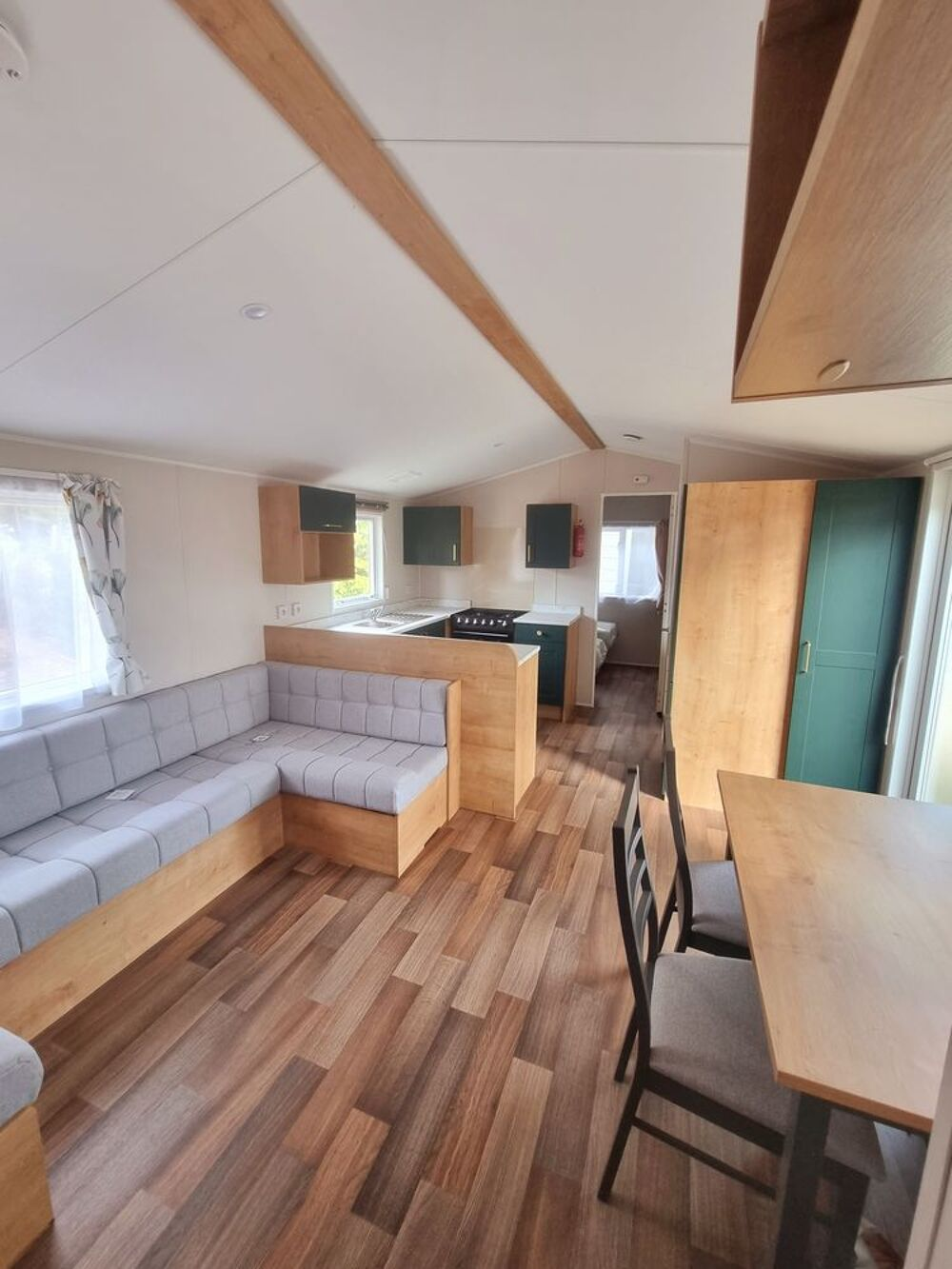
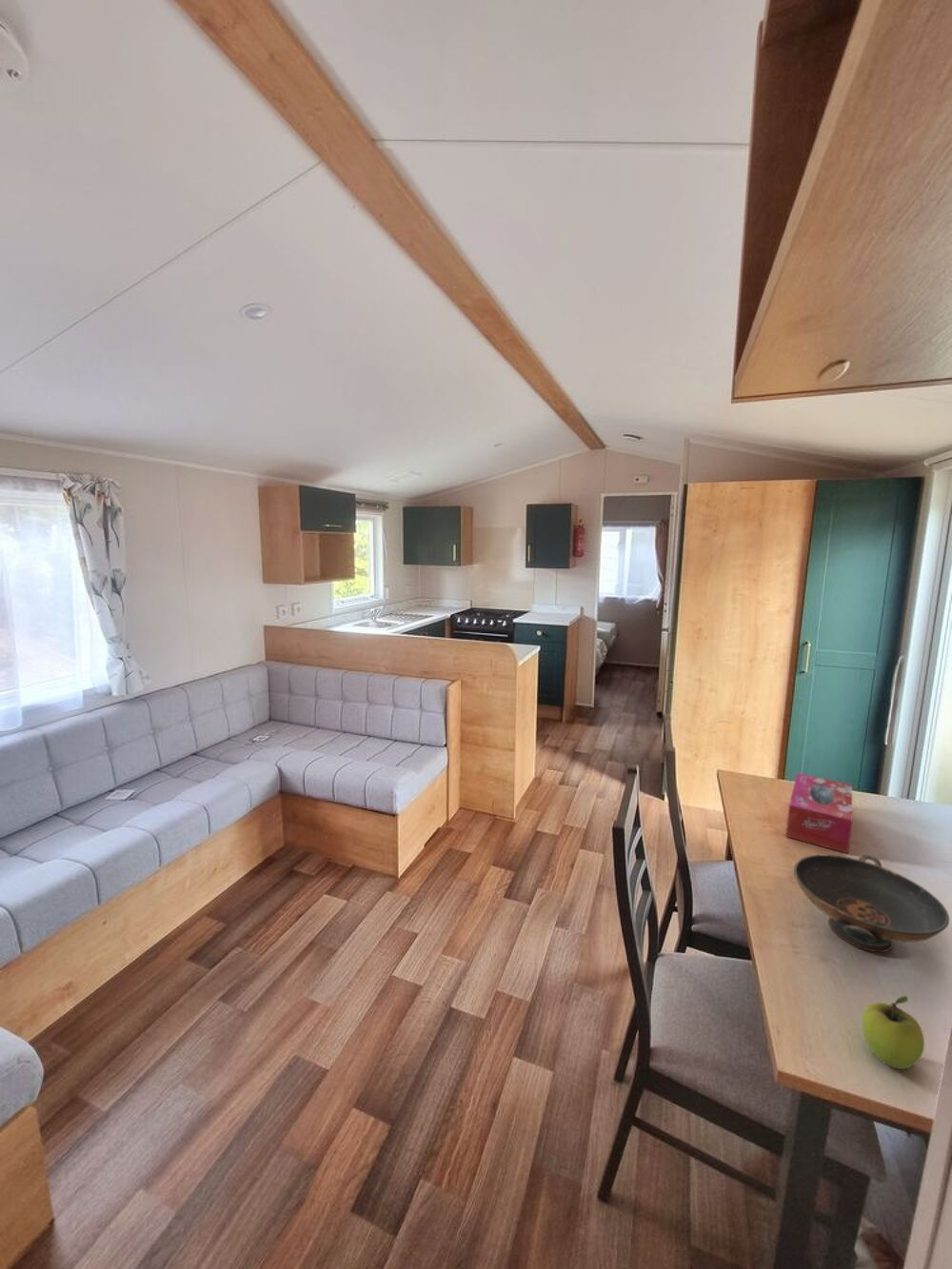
+ decorative bowl [793,854,950,953]
+ fruit [861,995,925,1070]
+ tissue box [784,772,854,855]
